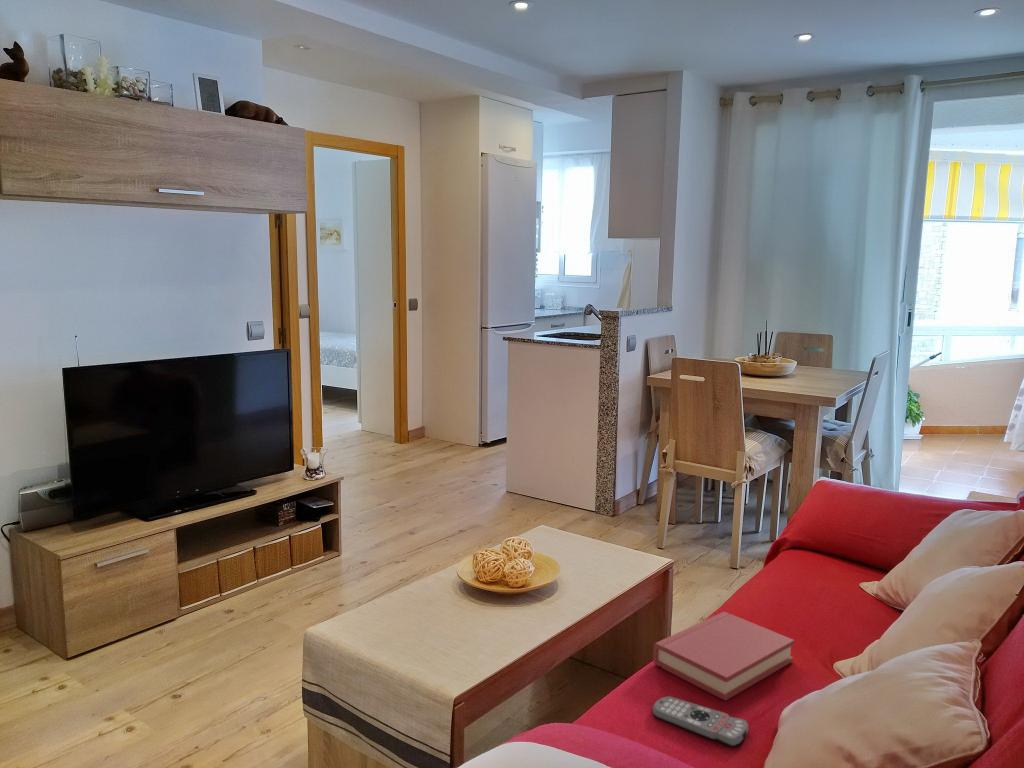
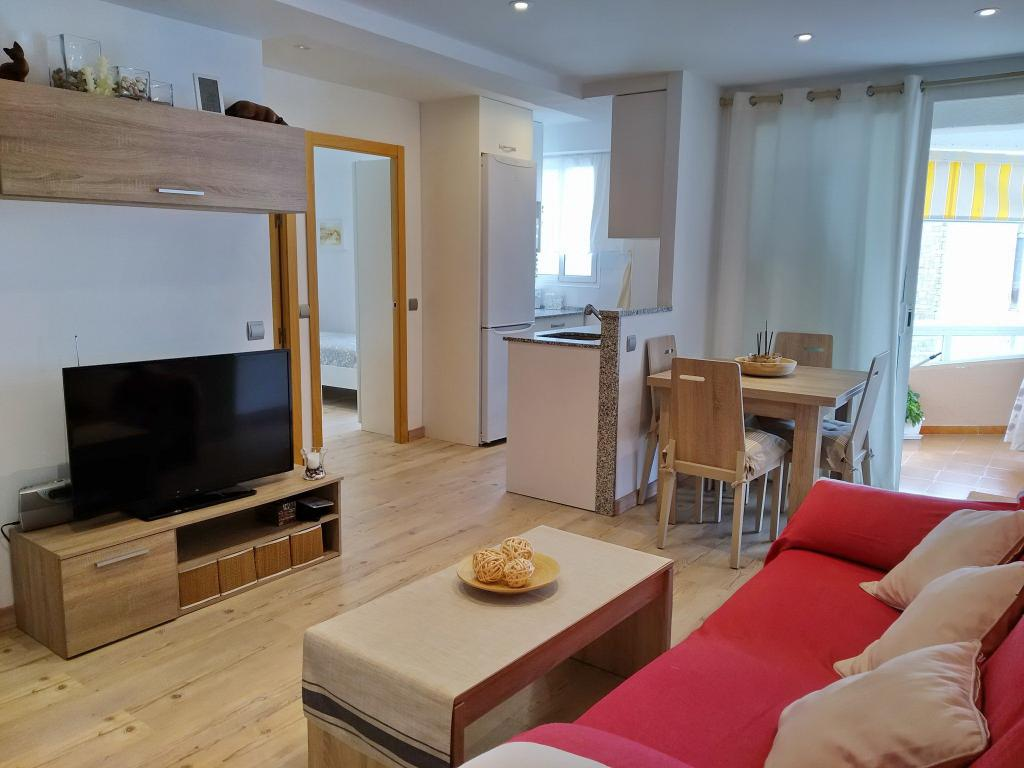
- hardback book [652,611,795,702]
- remote control [652,696,749,748]
